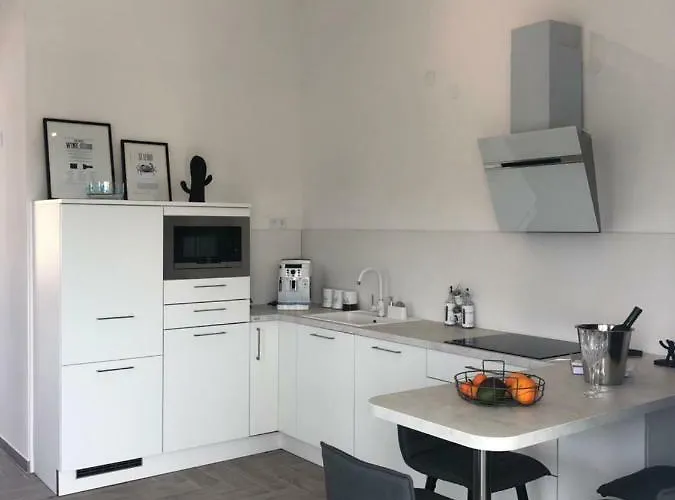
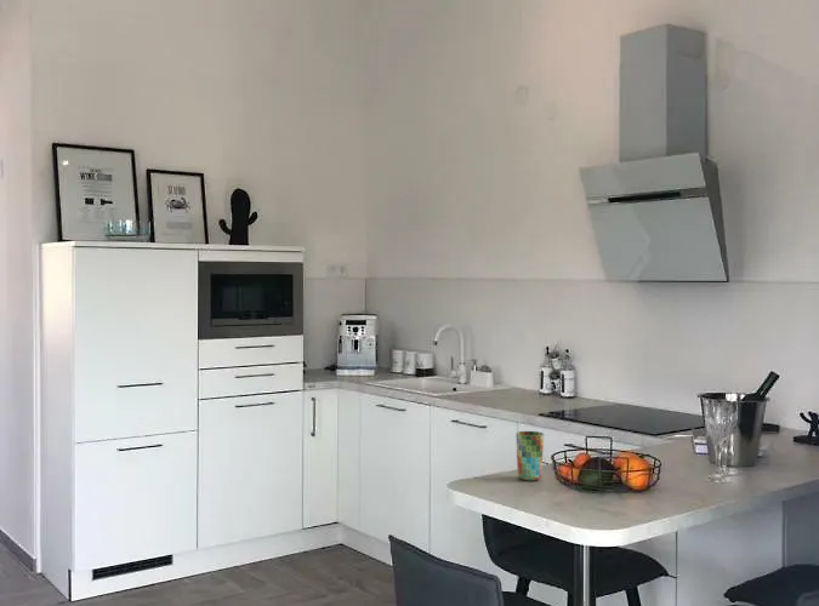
+ cup [514,430,545,482]
